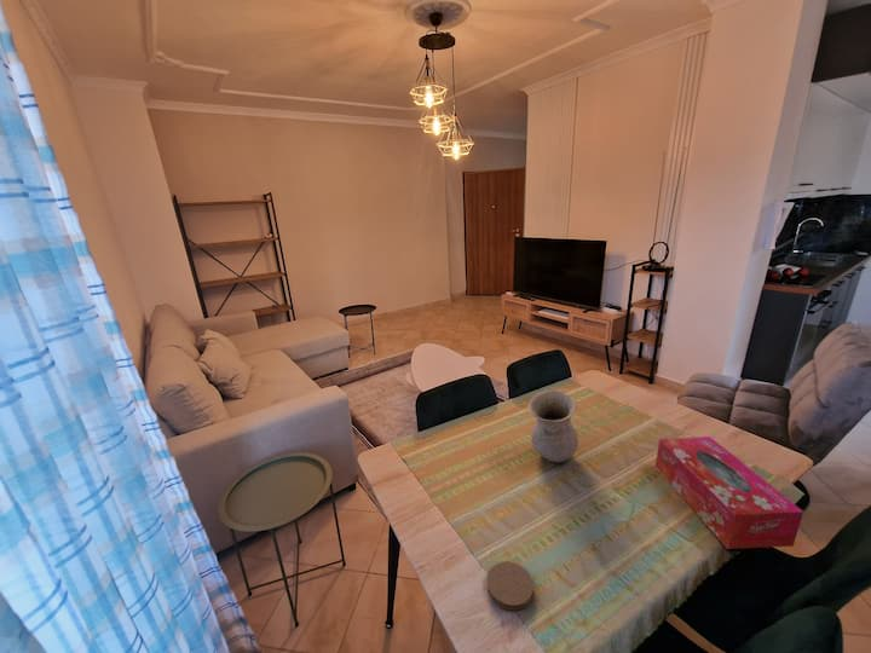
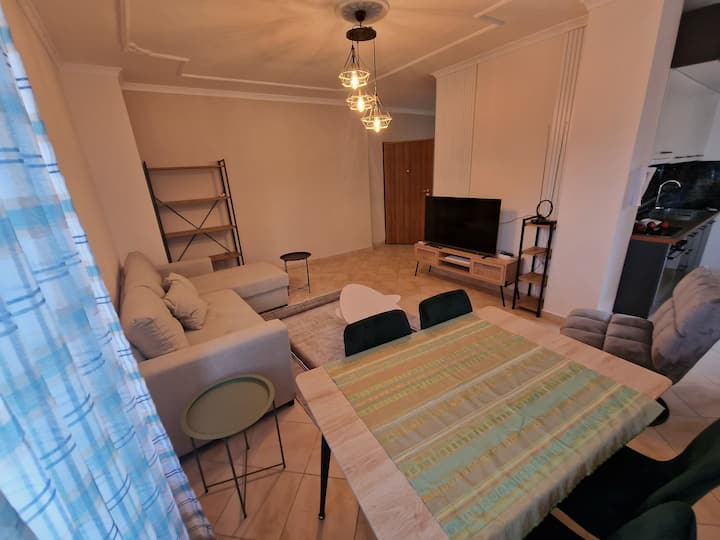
- coaster [486,560,535,612]
- tissue box [654,435,804,550]
- vase [527,389,579,463]
